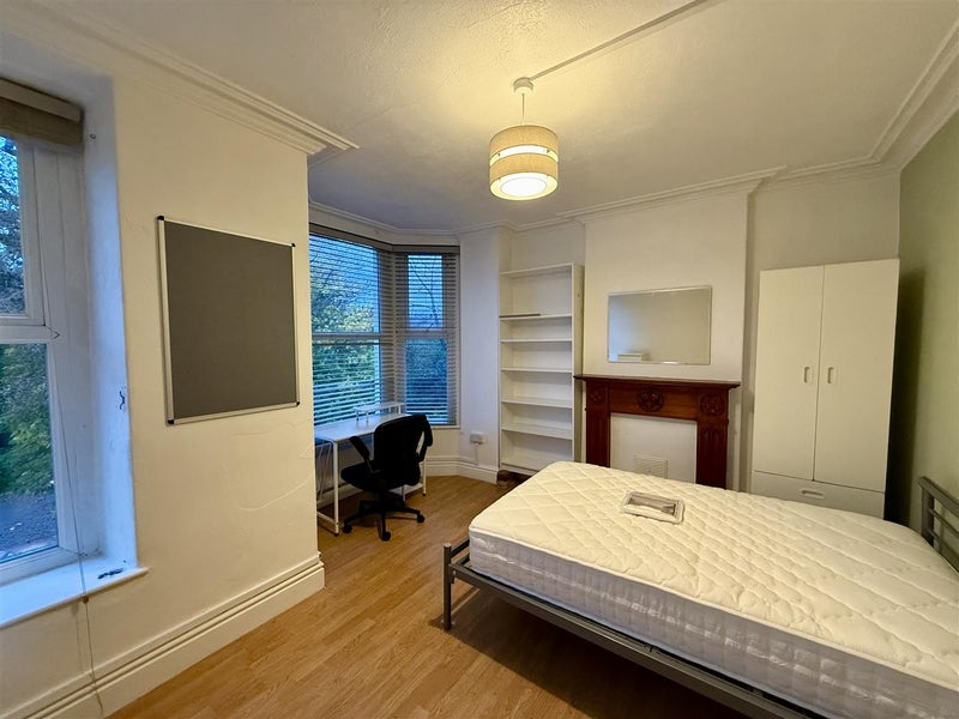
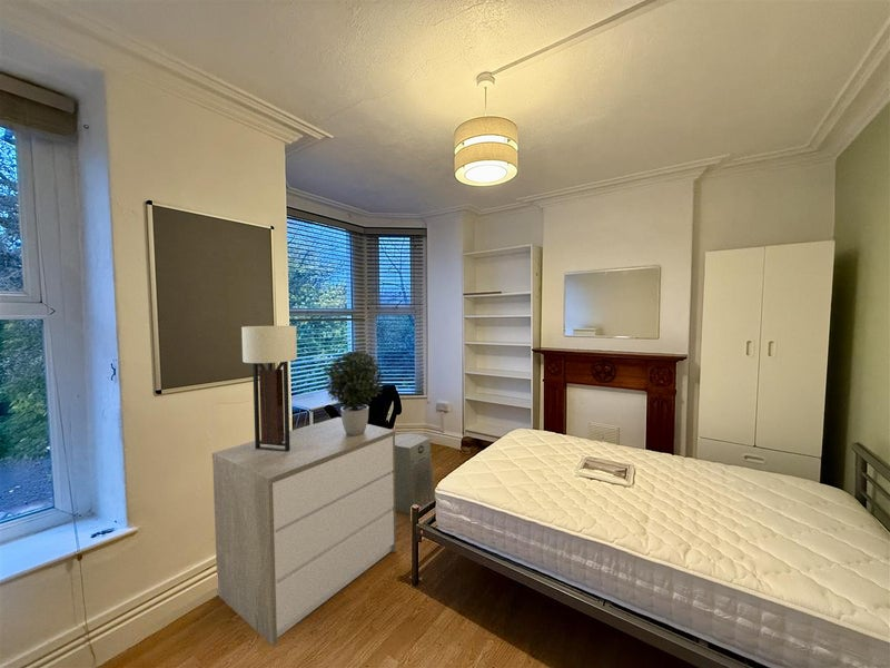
+ fan [395,433,435,515]
+ wall sconce [240,325,298,452]
+ dresser [211,416,397,647]
+ potted plant [322,348,385,436]
